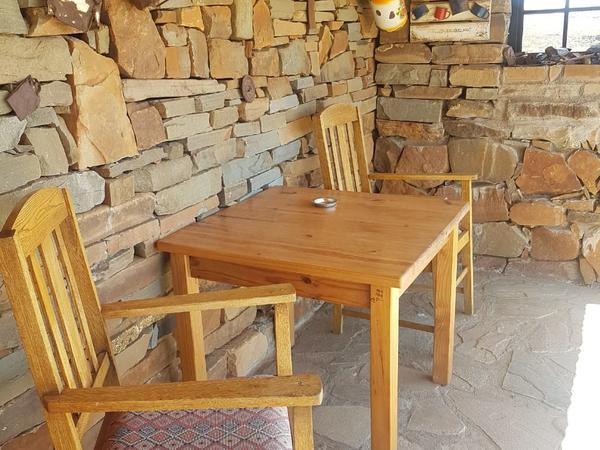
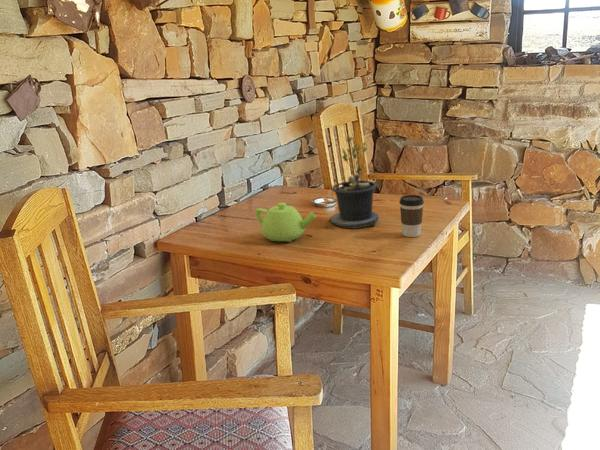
+ coffee cup [398,194,425,238]
+ potted plant [321,135,380,230]
+ teapot [254,202,317,243]
